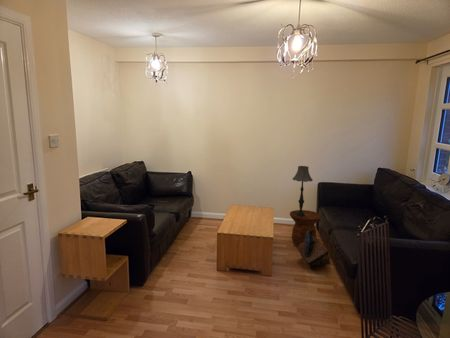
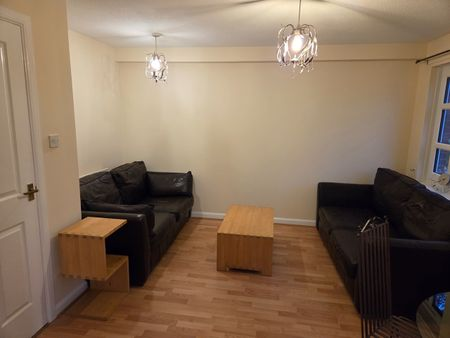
- table lamp [291,165,314,217]
- side table [289,209,322,247]
- stool [295,230,332,269]
